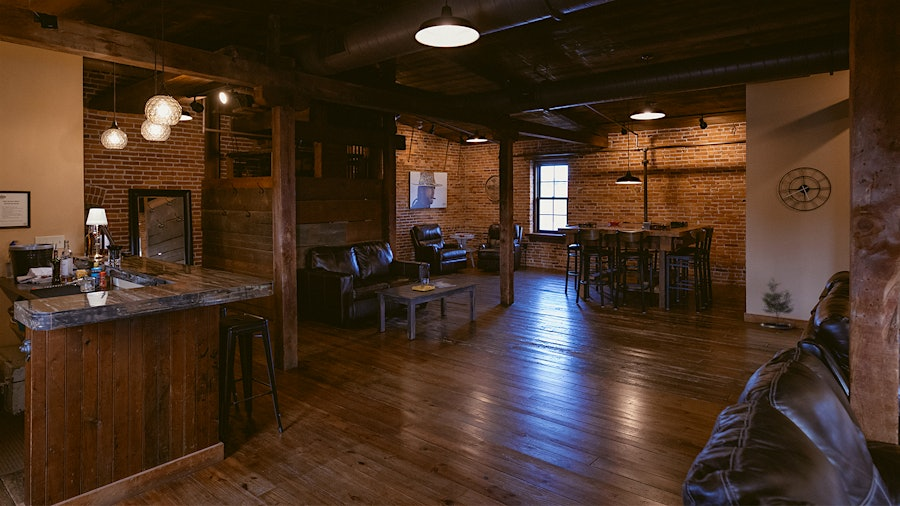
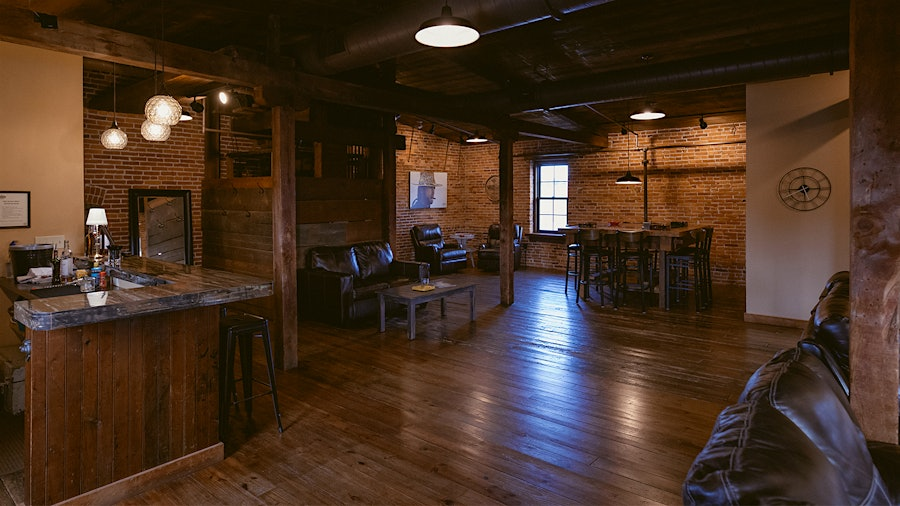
- potted tree [760,276,795,330]
